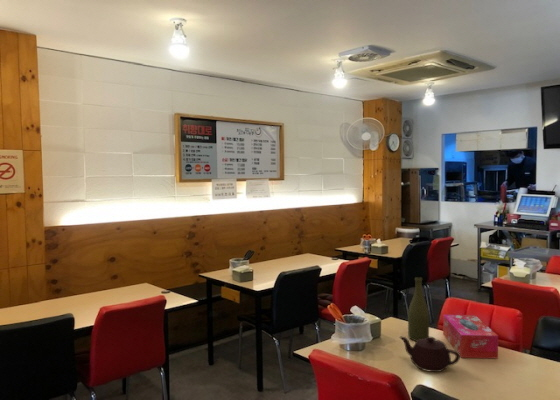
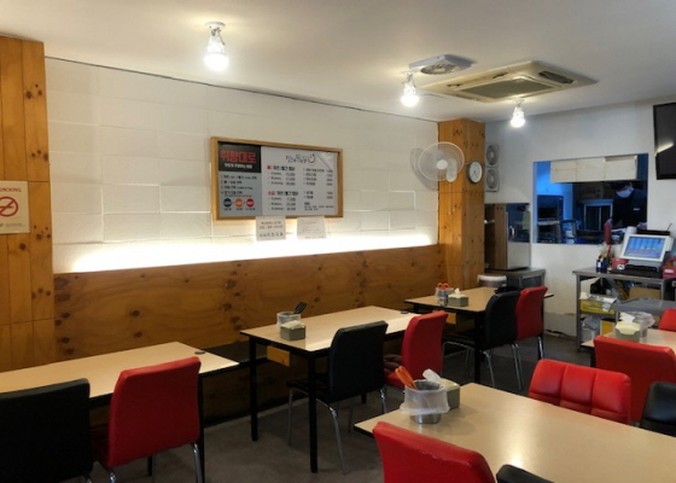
- bottle [407,276,430,342]
- teapot [399,336,461,373]
- tissue box [442,314,499,360]
